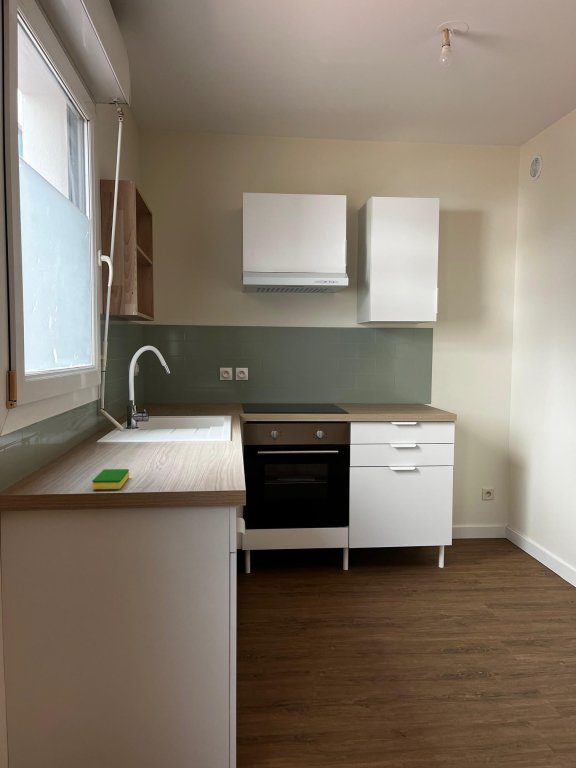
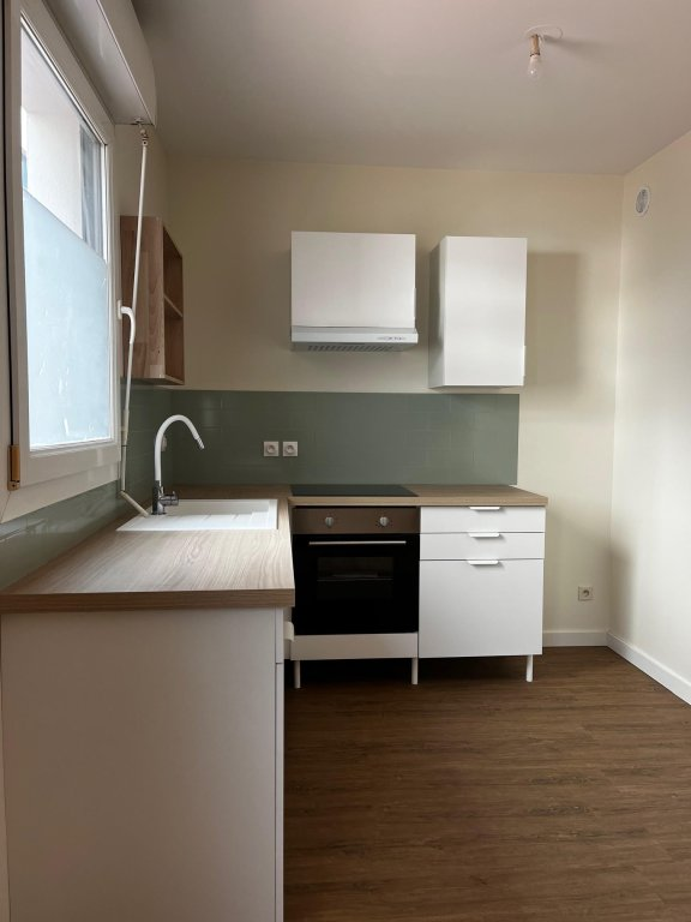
- dish sponge [91,468,130,490]
